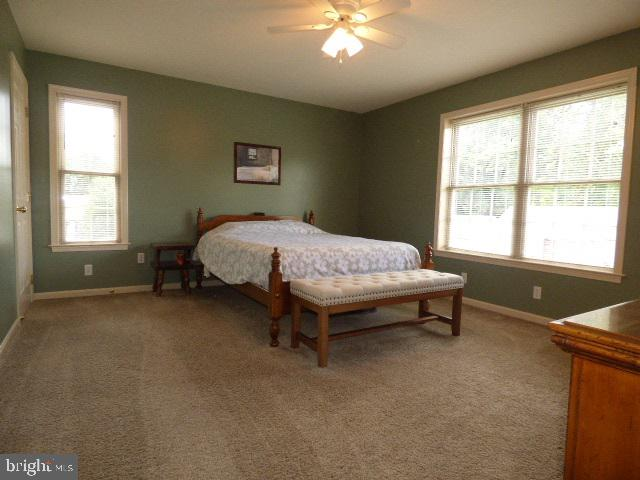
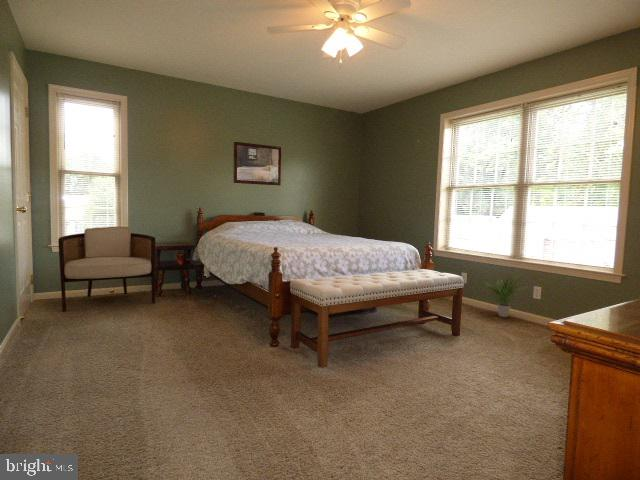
+ potted plant [485,272,530,318]
+ armchair [57,225,156,312]
